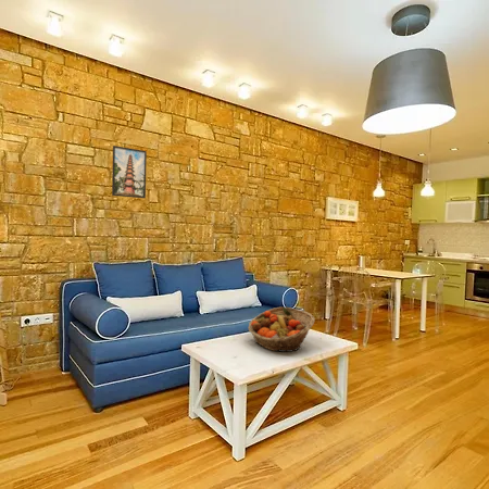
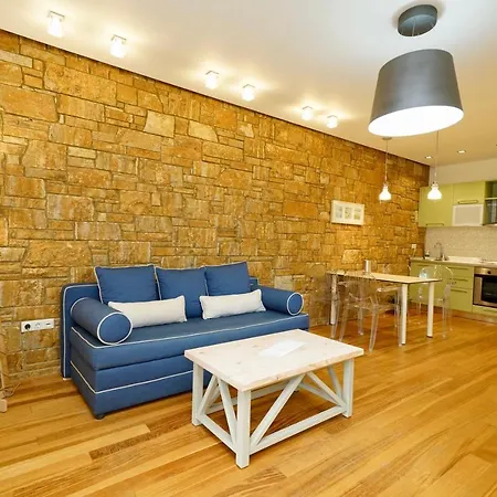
- fruit basket [247,306,316,353]
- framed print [111,145,148,199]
